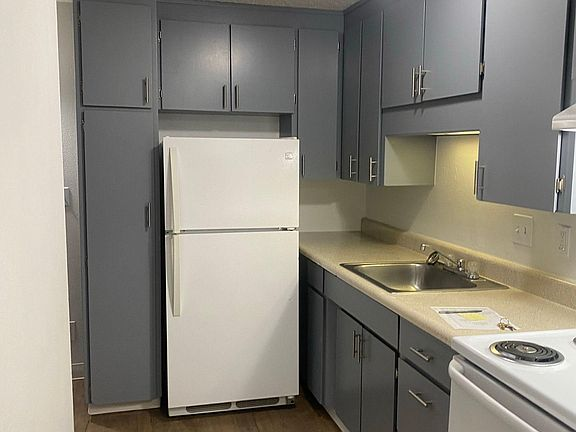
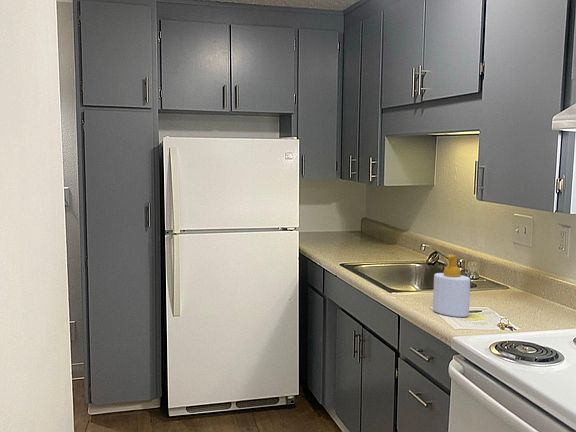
+ soap bottle [432,254,471,318]
